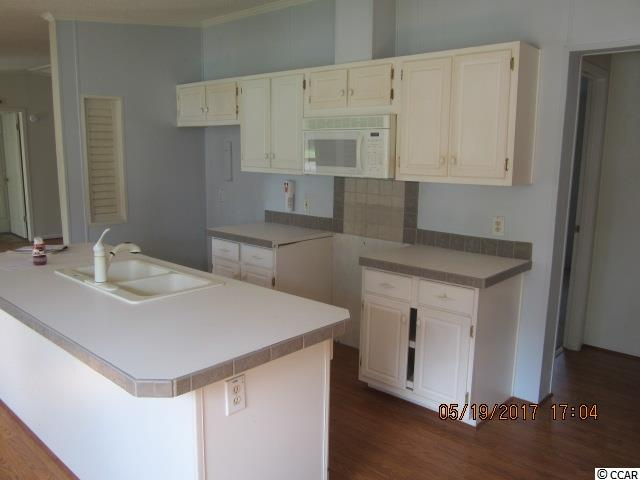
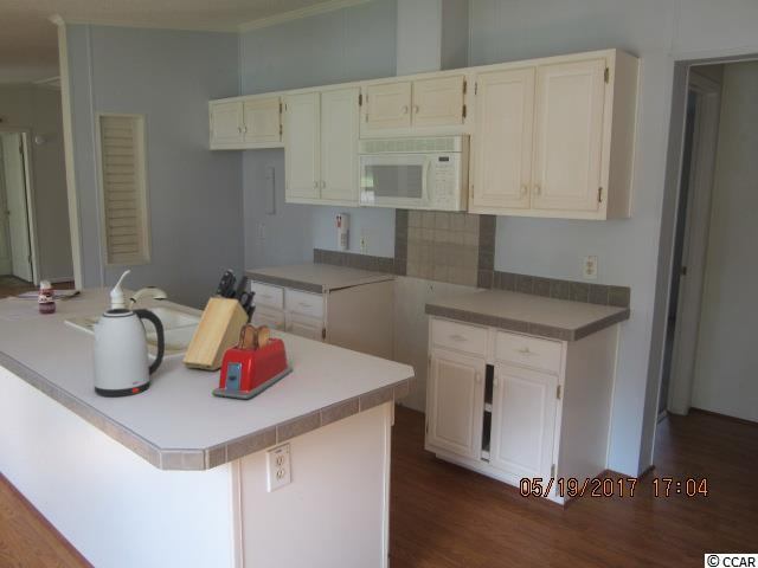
+ toaster [211,323,294,400]
+ kettle [91,306,166,398]
+ knife block [181,269,257,372]
